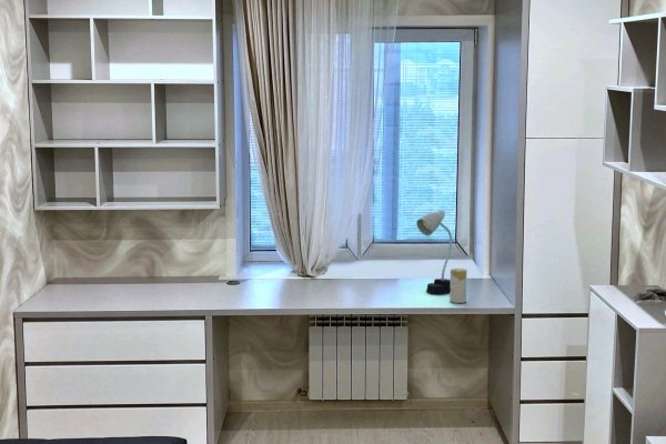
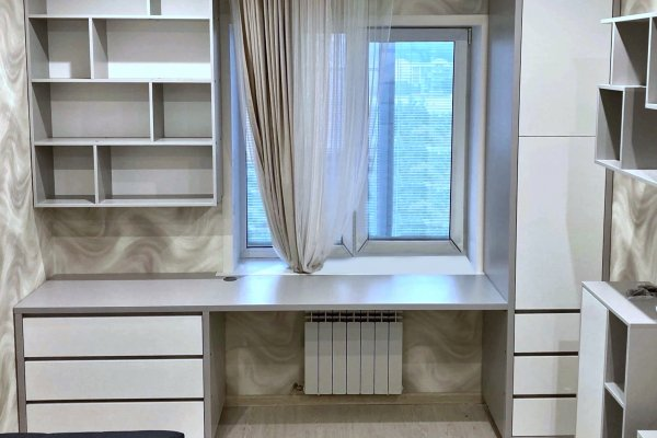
- desk lamp [415,209,453,295]
- candle [448,268,468,304]
